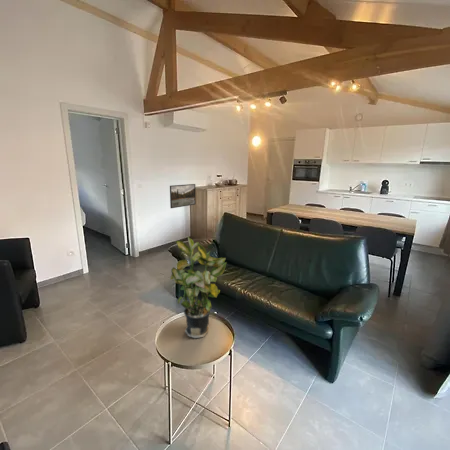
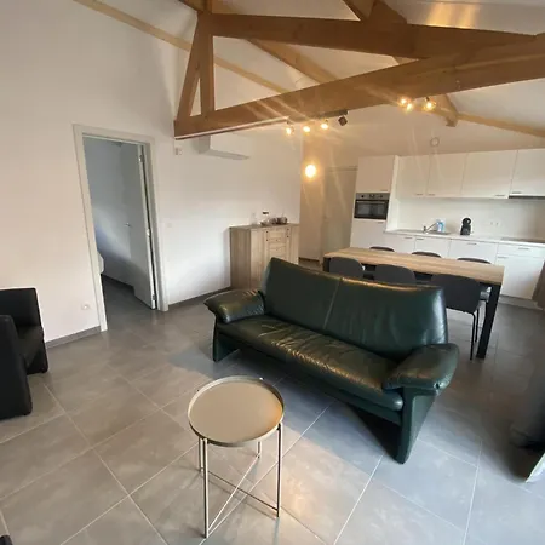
- potted plant [170,236,228,339]
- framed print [169,183,197,209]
